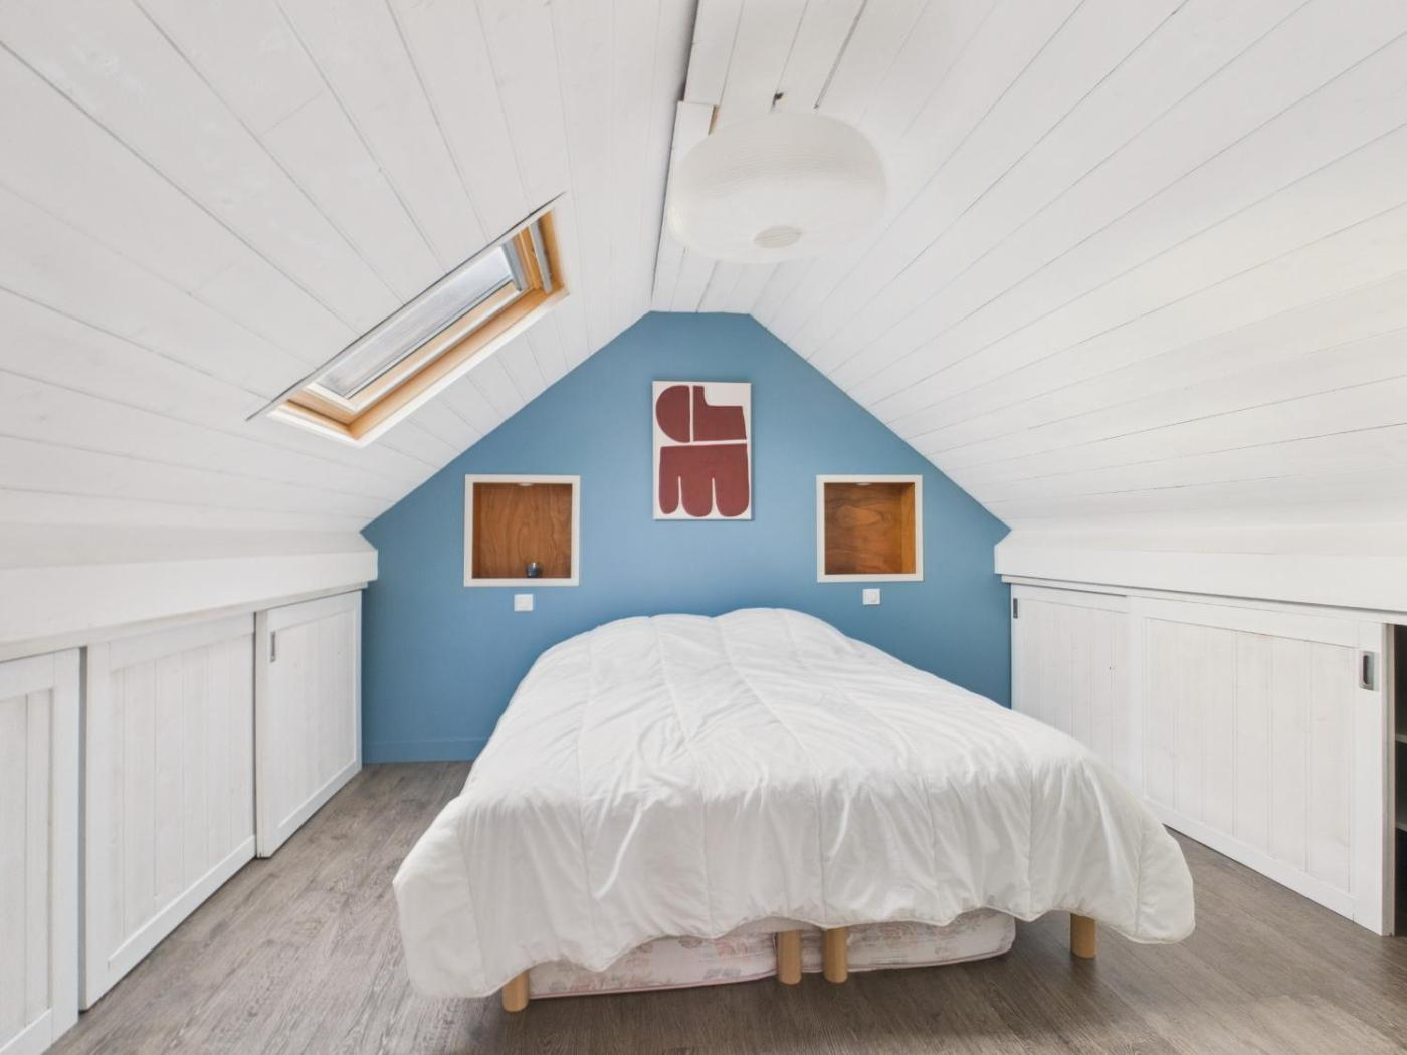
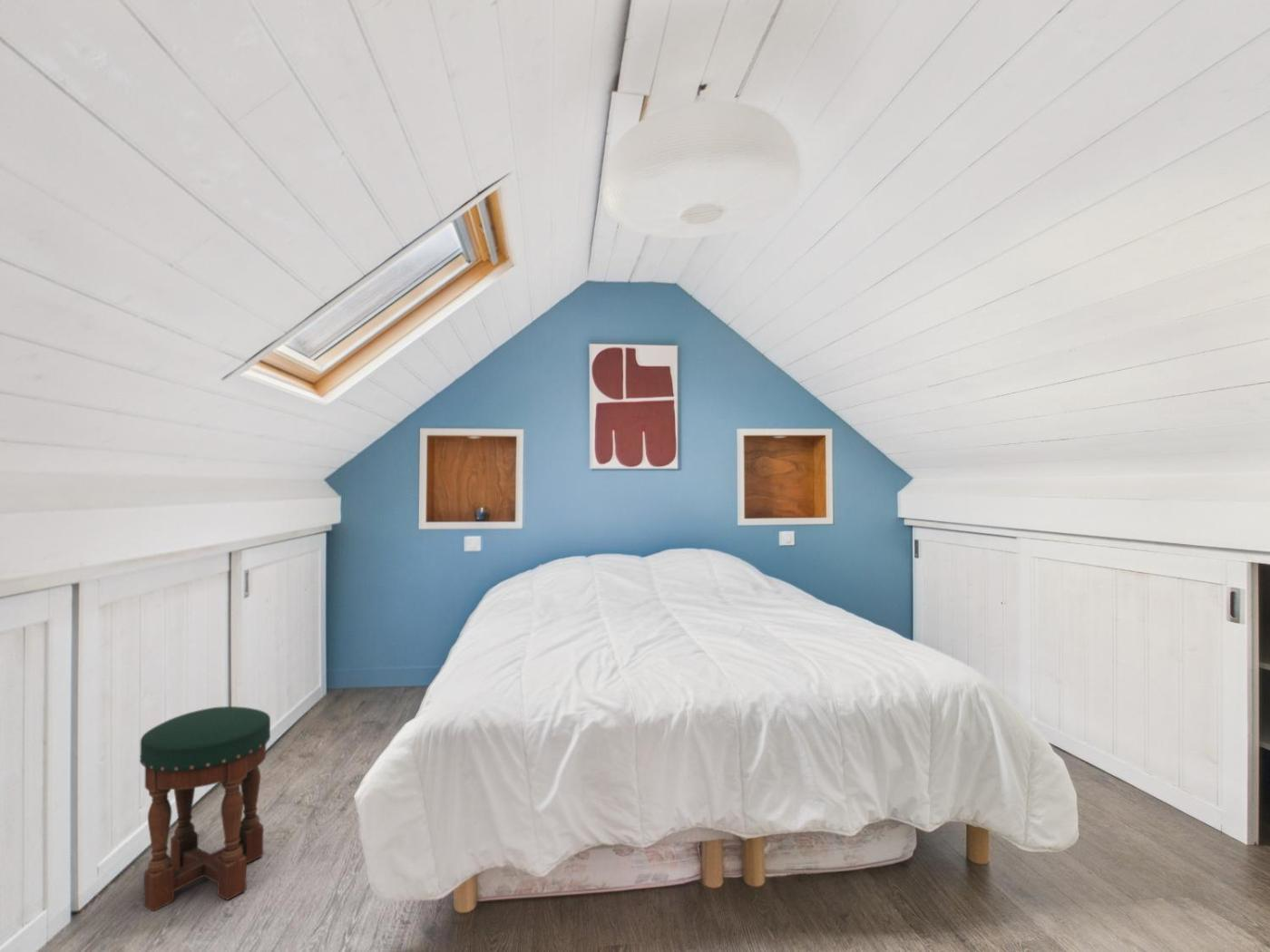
+ stool [139,705,271,912]
